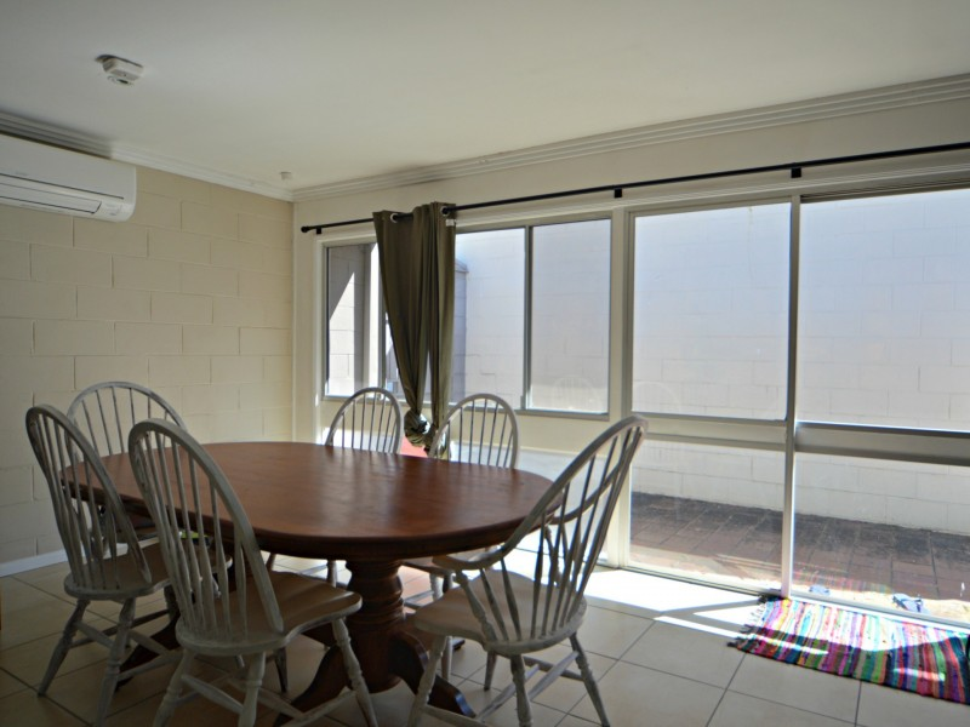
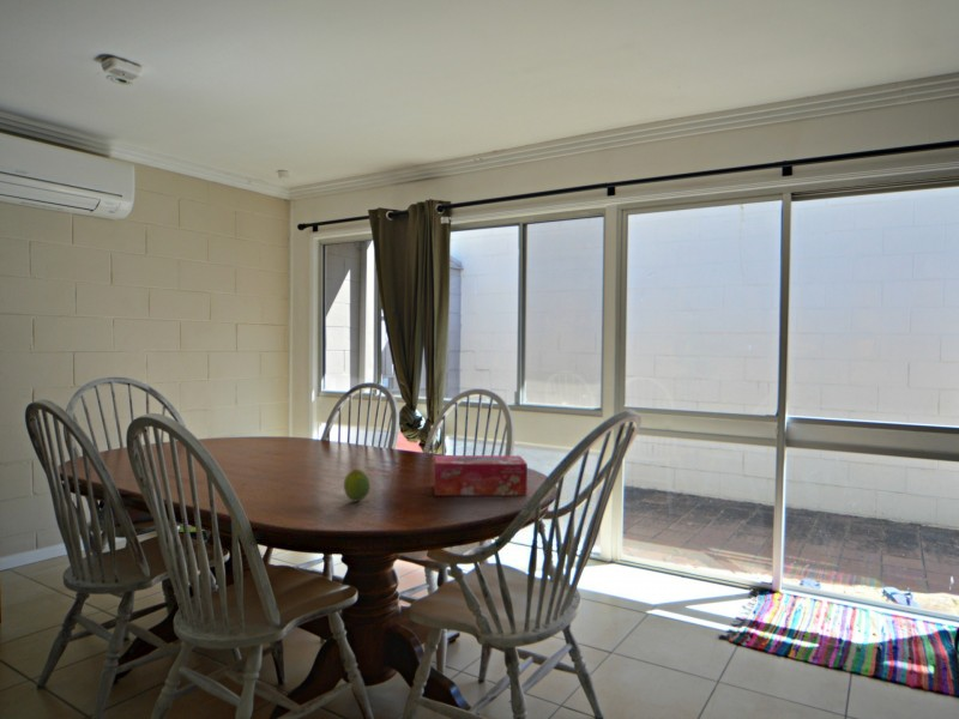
+ fruit [343,467,372,502]
+ tissue box [433,454,529,496]
